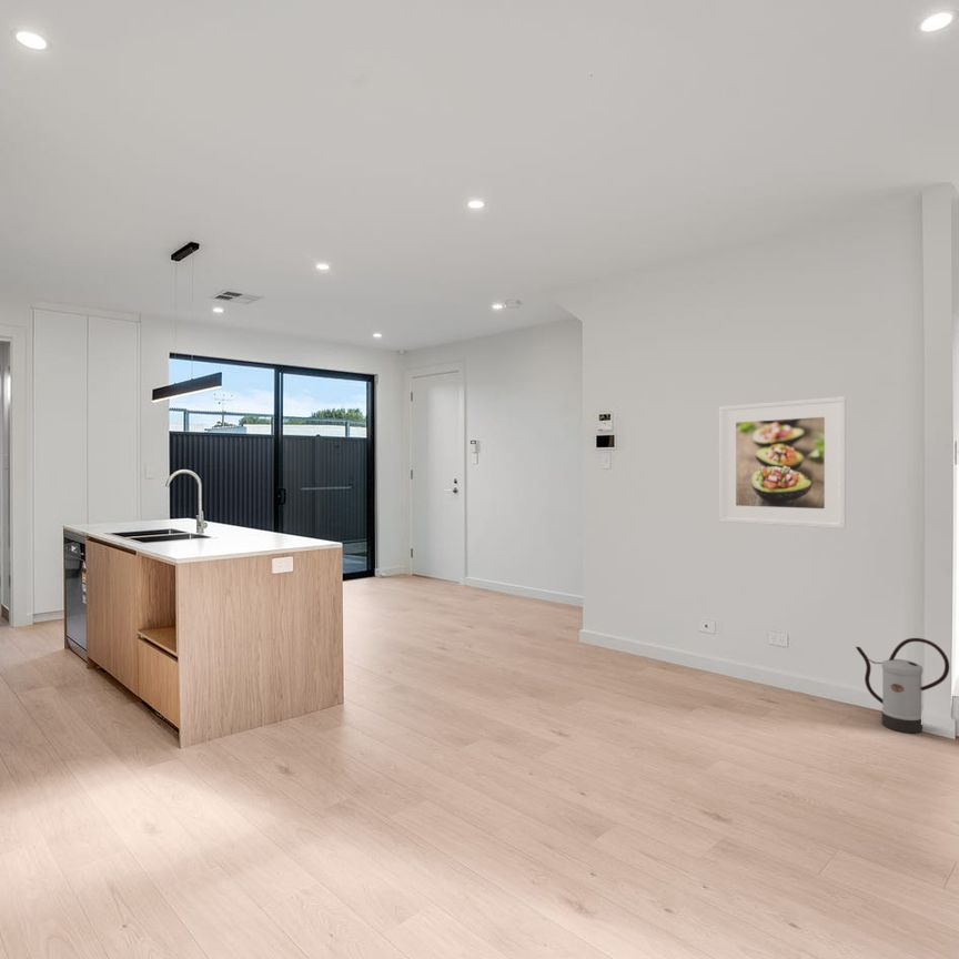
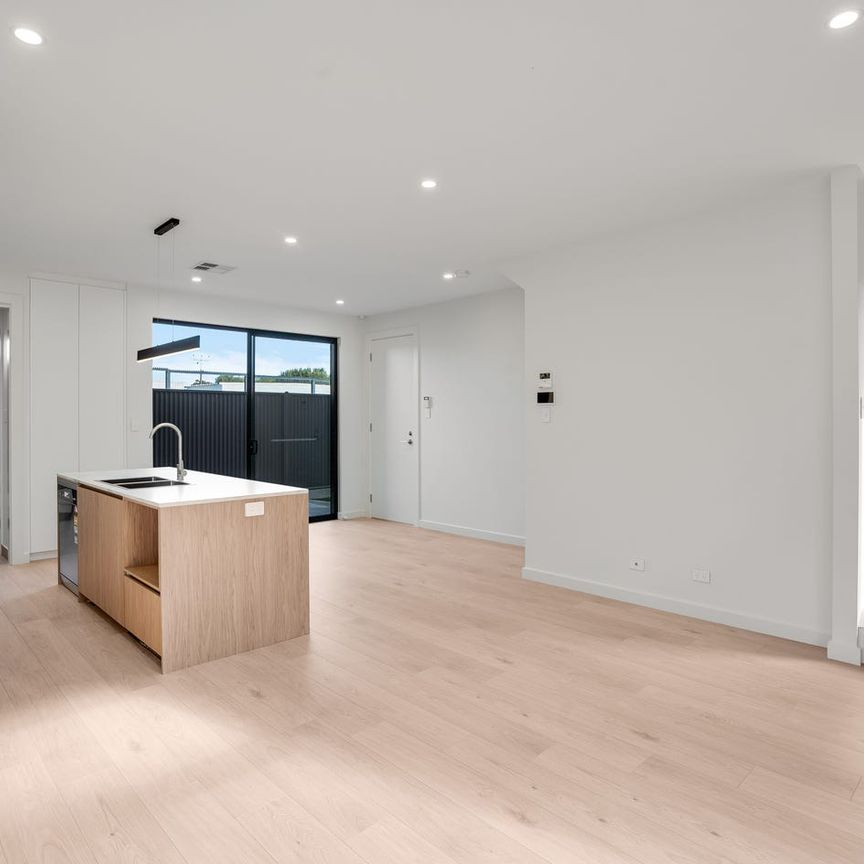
- watering can [855,637,950,734]
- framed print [718,395,847,529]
